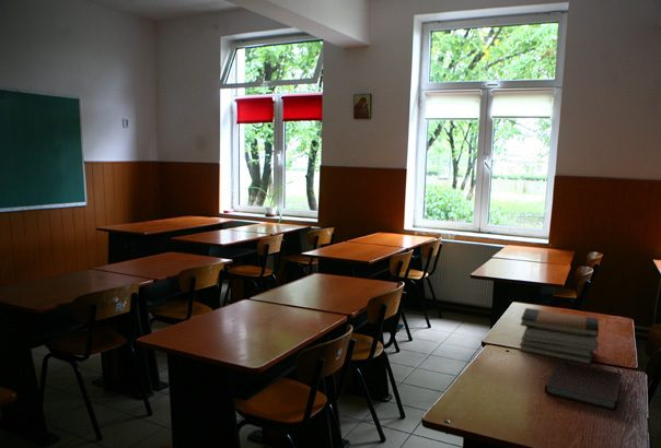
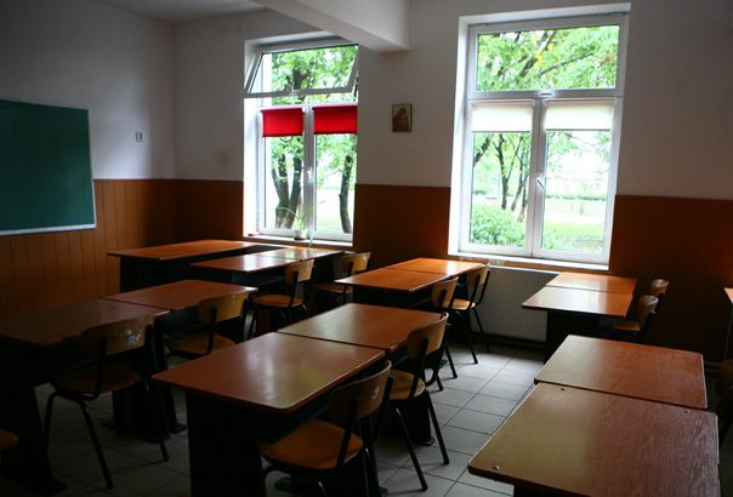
- book stack [518,307,600,365]
- notebook [544,359,623,412]
